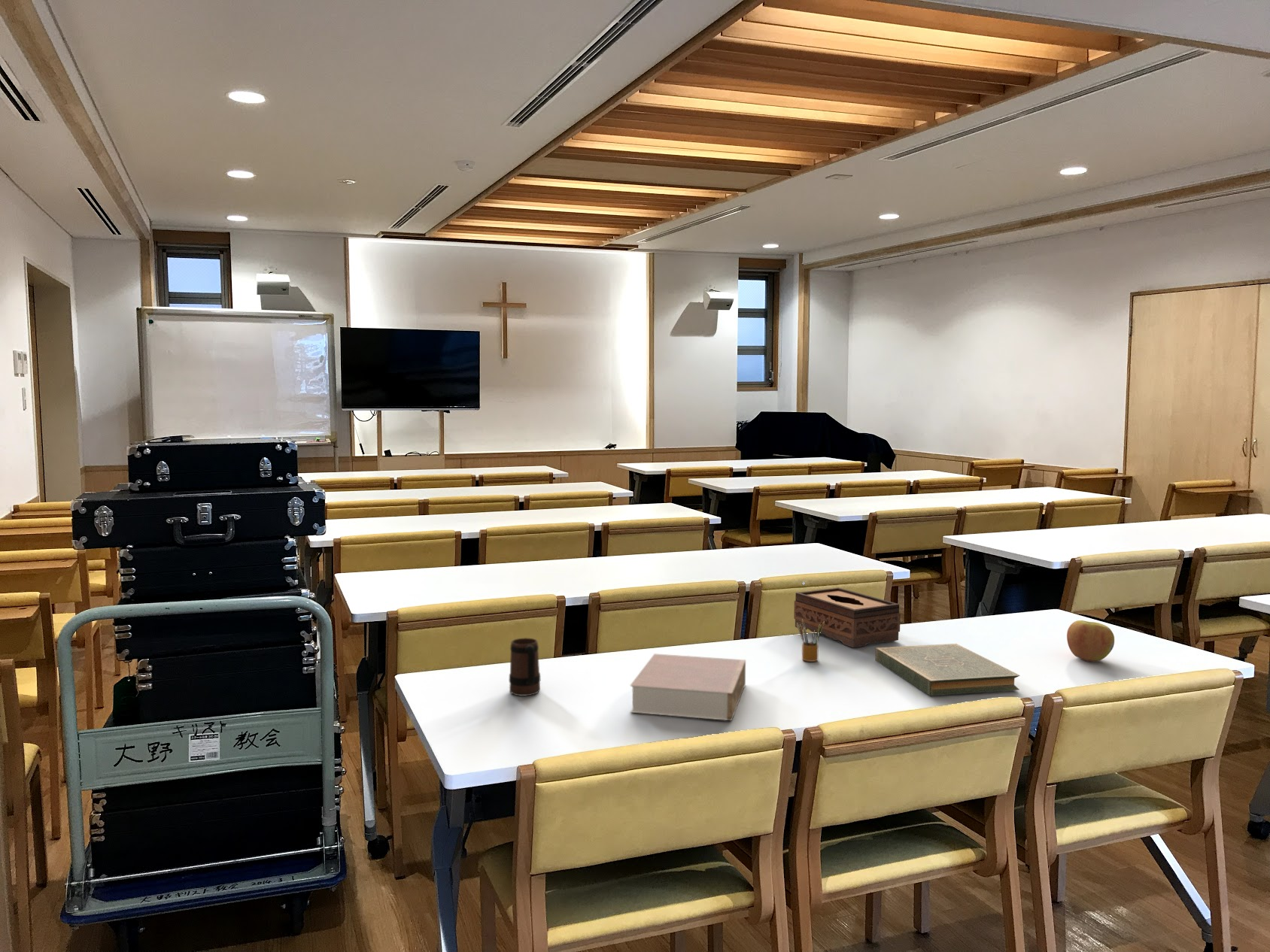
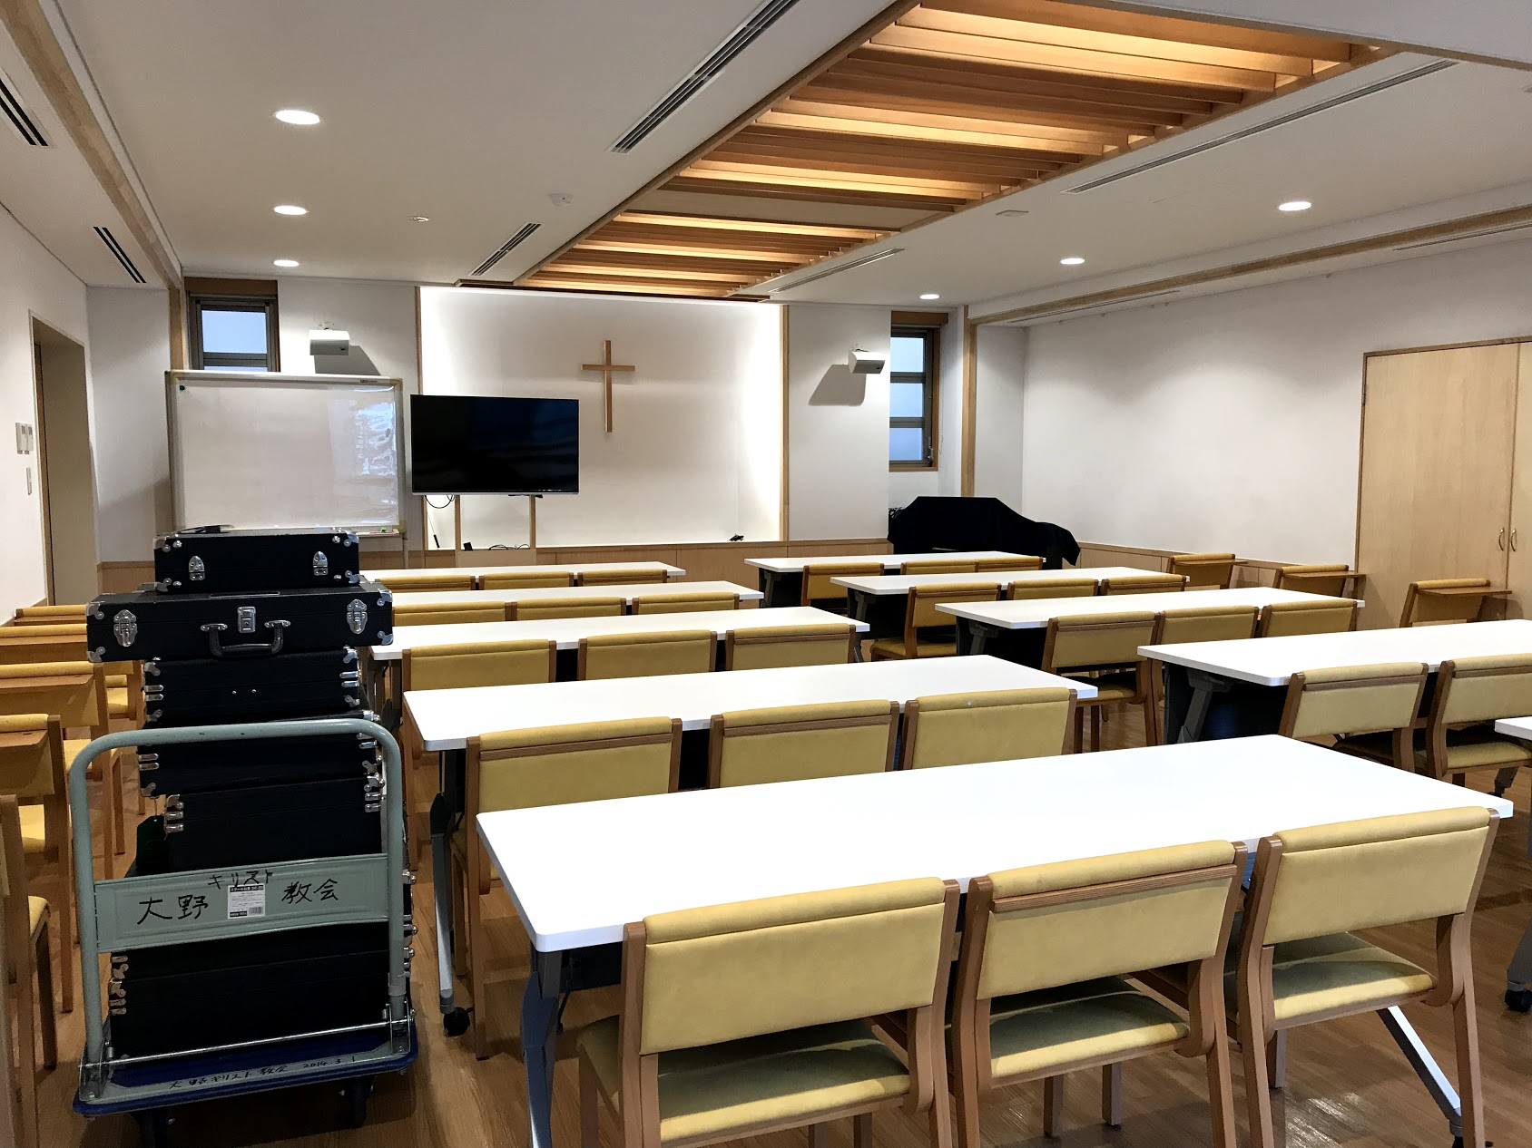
- pencil box [797,619,825,662]
- apple [1066,620,1115,662]
- book [874,643,1021,696]
- book [629,653,746,721]
- tissue box [793,587,901,648]
- mug [509,637,541,696]
